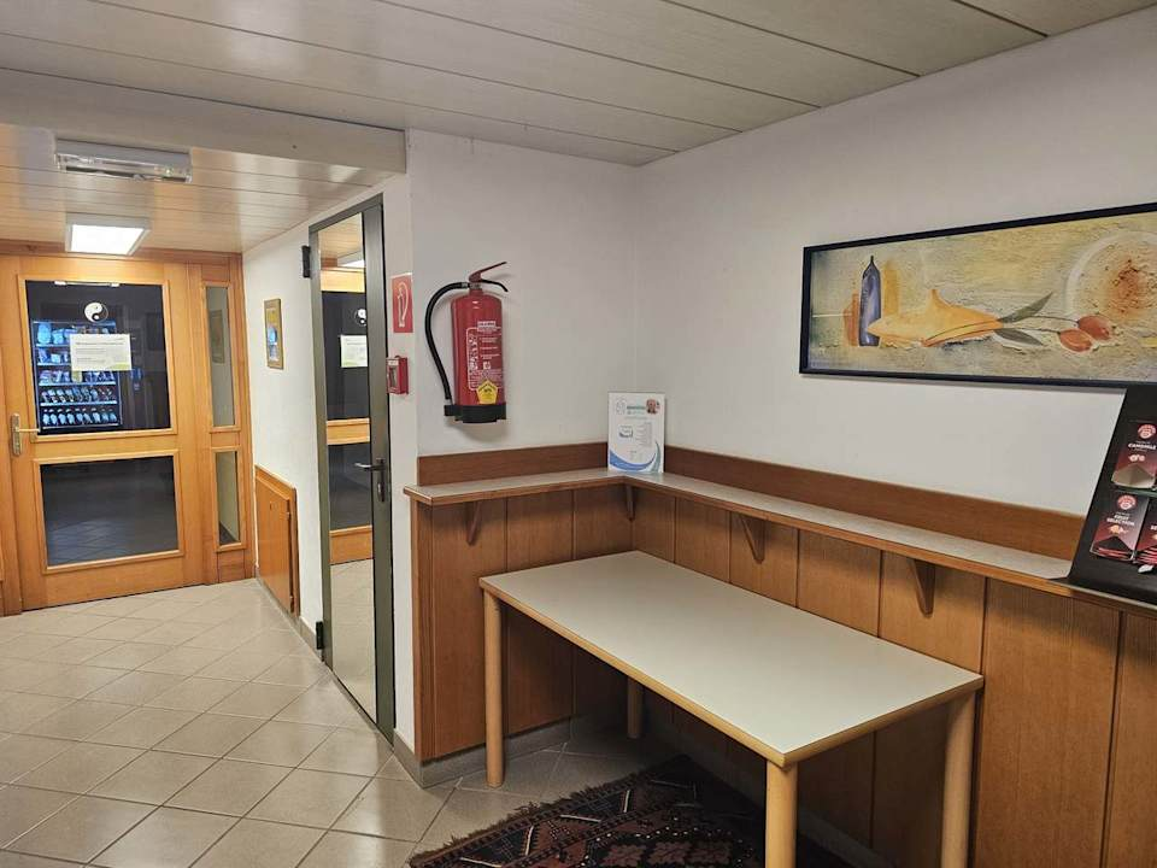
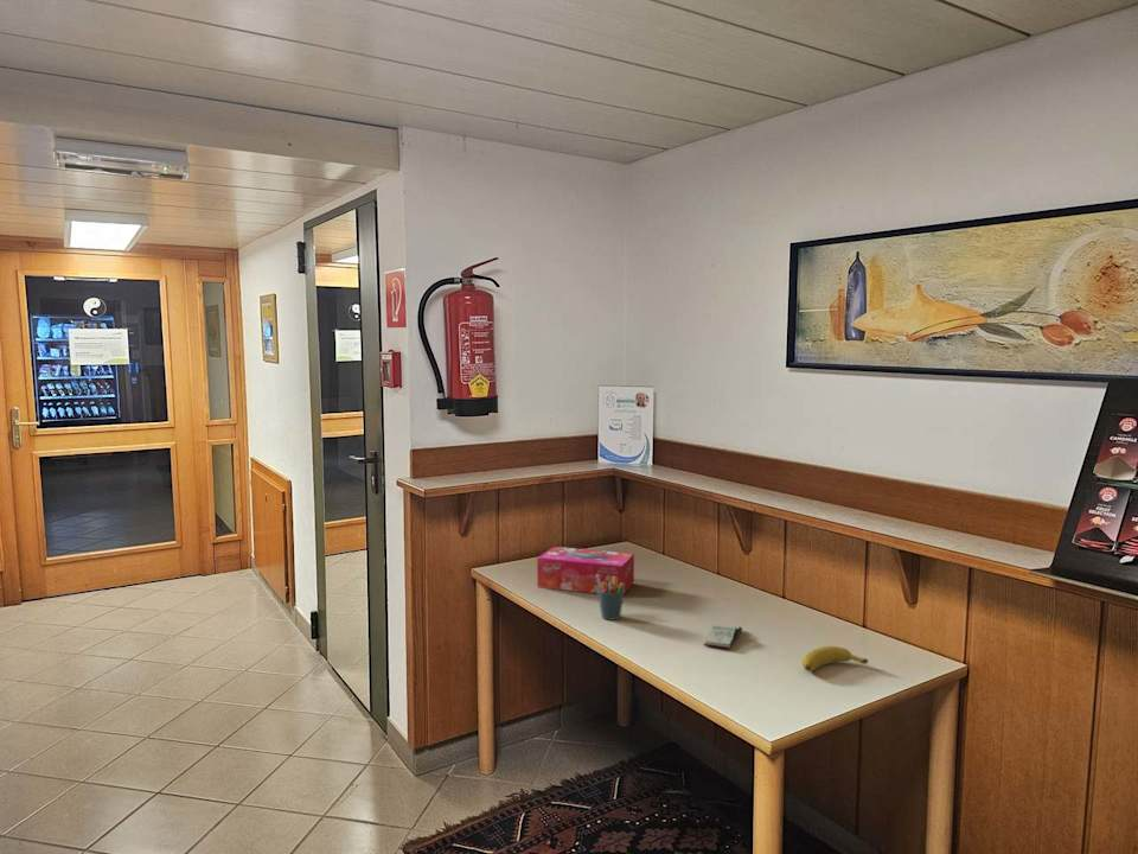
+ pen holder [596,574,625,622]
+ tissue box [536,546,635,594]
+ banana [801,645,869,673]
+ book [703,623,743,650]
